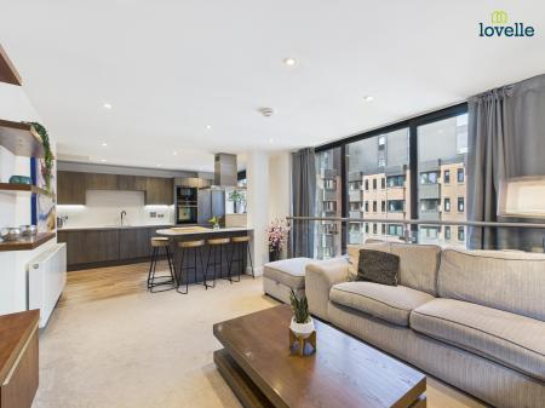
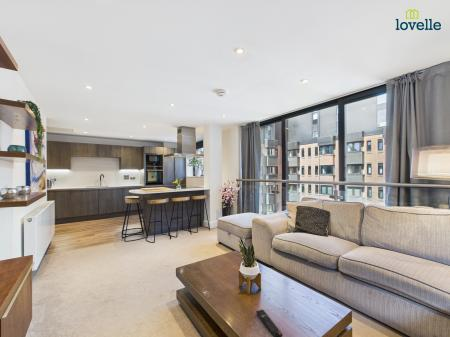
+ remote control [255,309,283,337]
